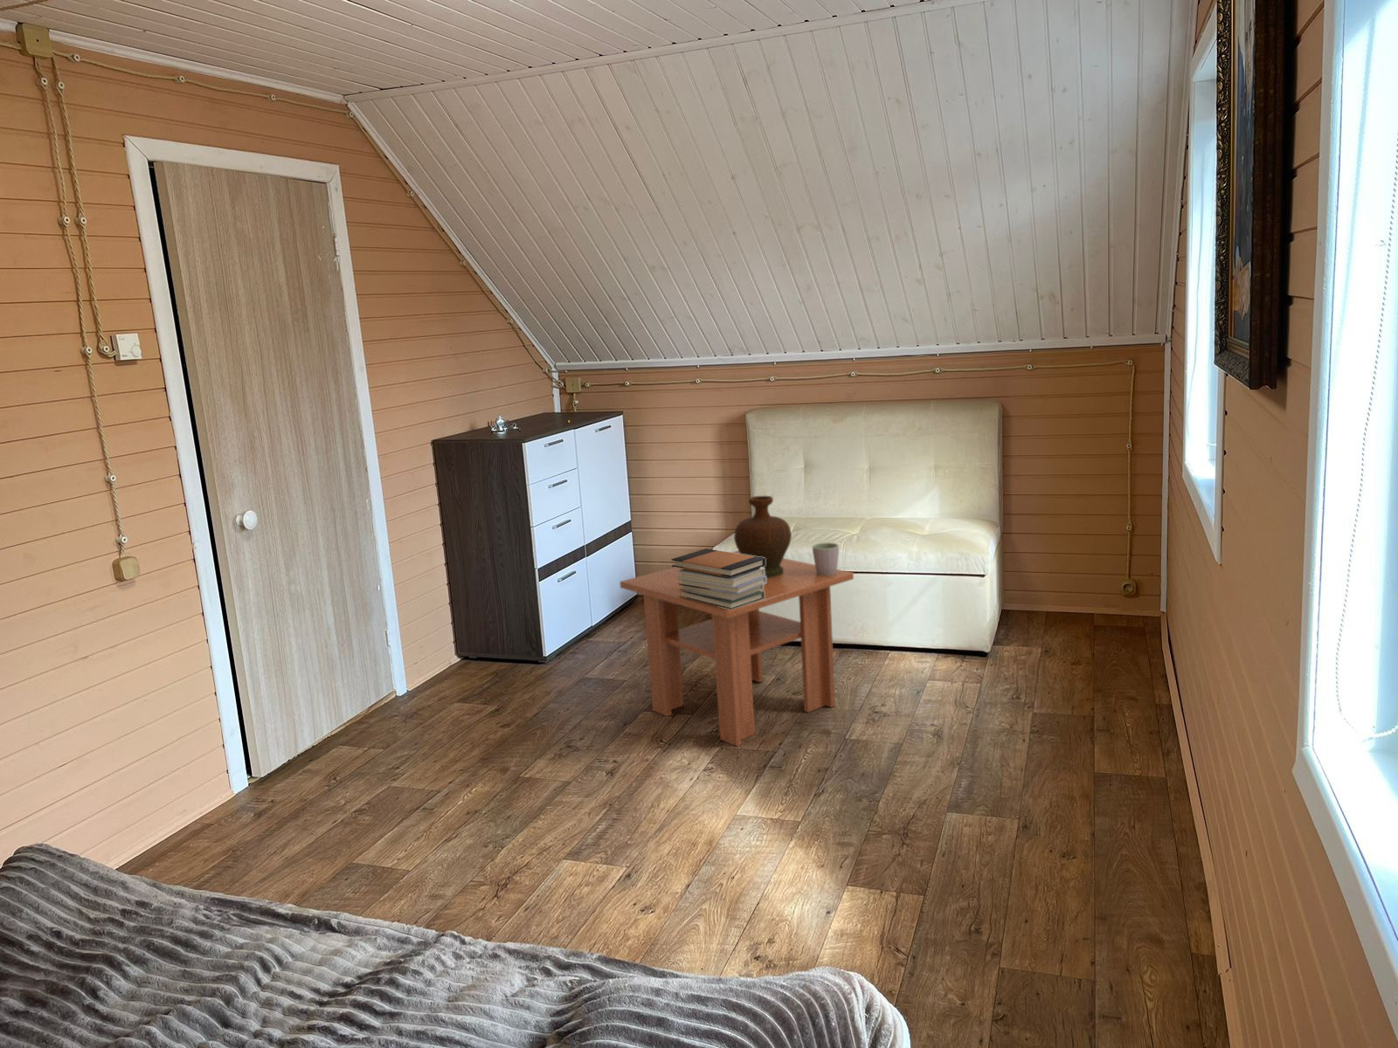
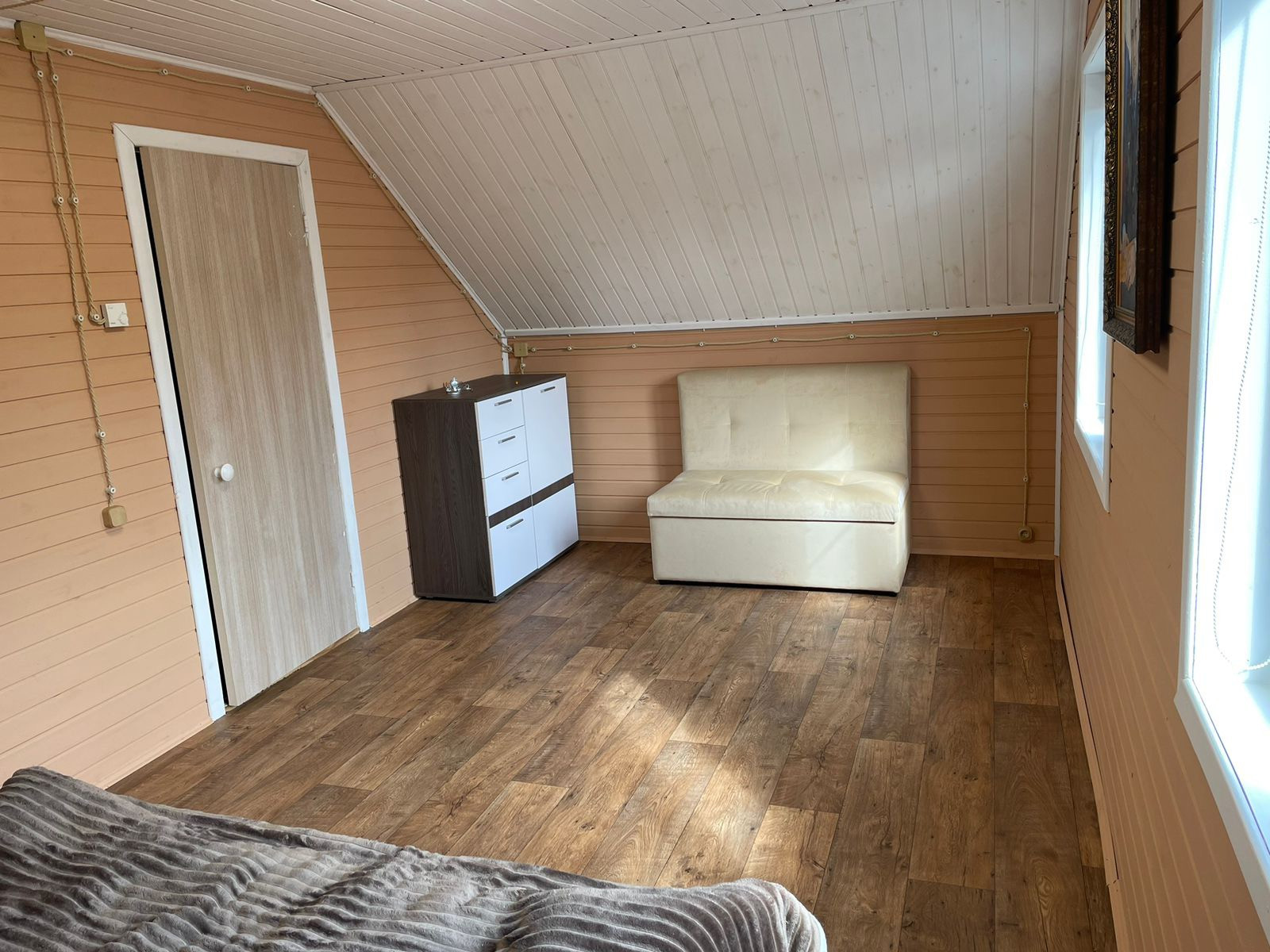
- decorative vase [733,495,793,578]
- coffee table [619,550,854,747]
- book stack [671,547,766,610]
- mug [811,542,840,576]
